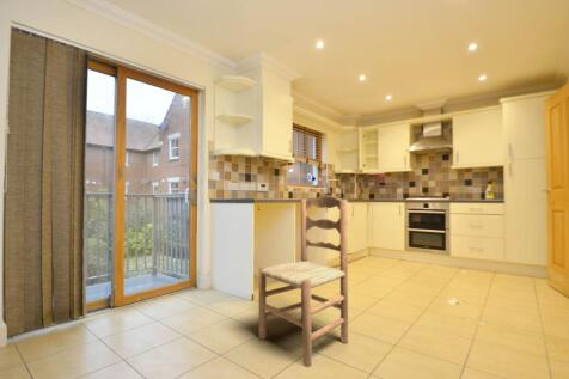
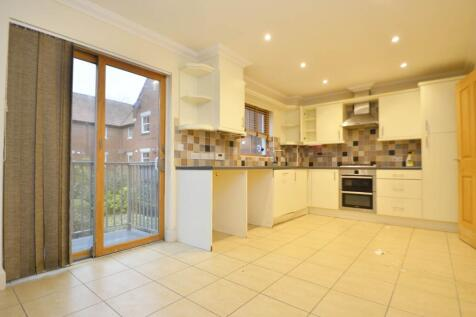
- dining chair [258,195,349,368]
